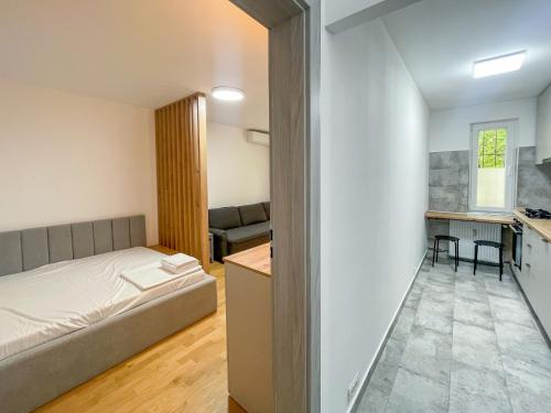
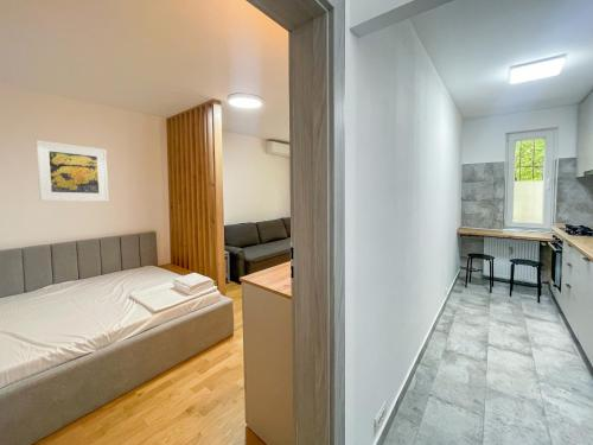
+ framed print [34,139,109,203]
